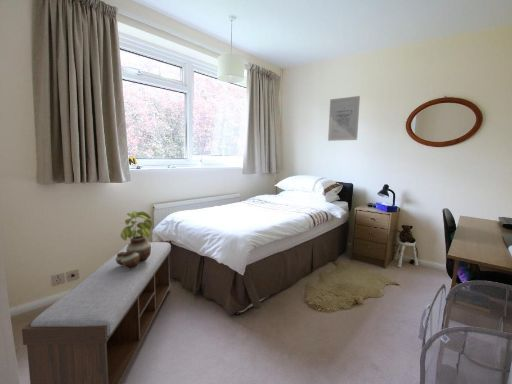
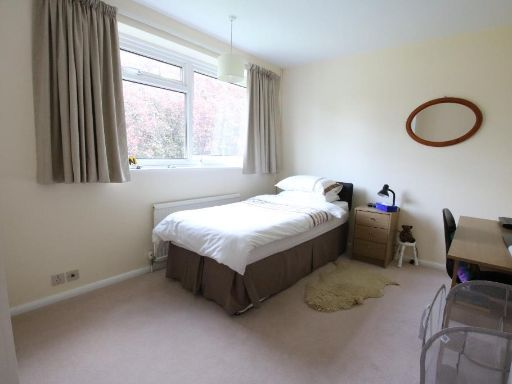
- potted plant [115,211,153,269]
- wall art [327,95,361,142]
- bench [21,241,172,384]
